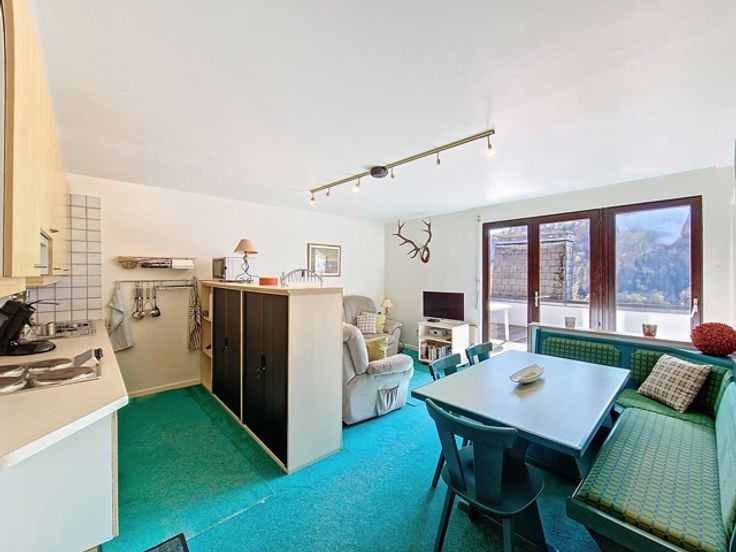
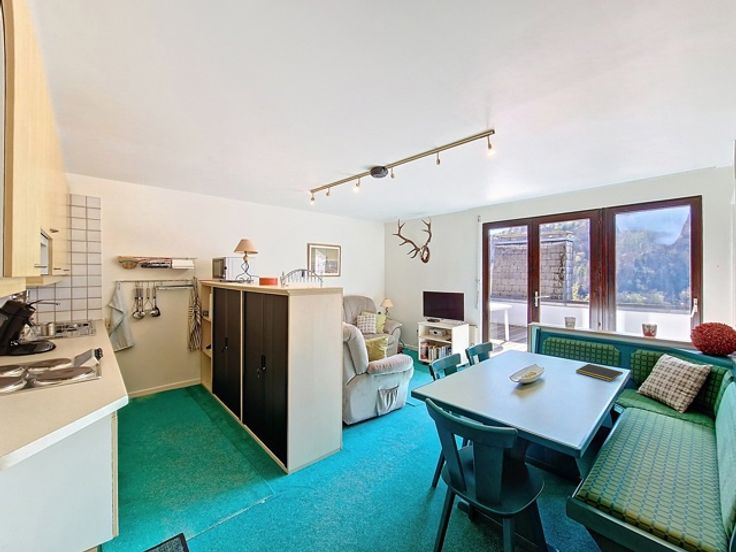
+ notepad [575,363,624,382]
